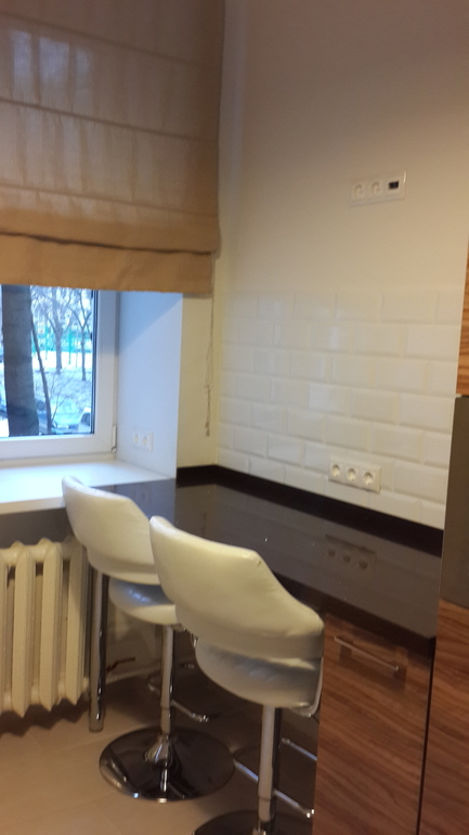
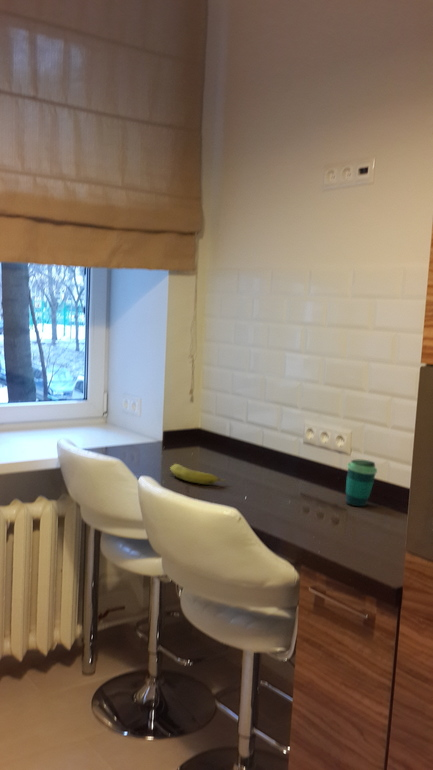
+ fruit [169,463,226,485]
+ cup [345,459,378,507]
